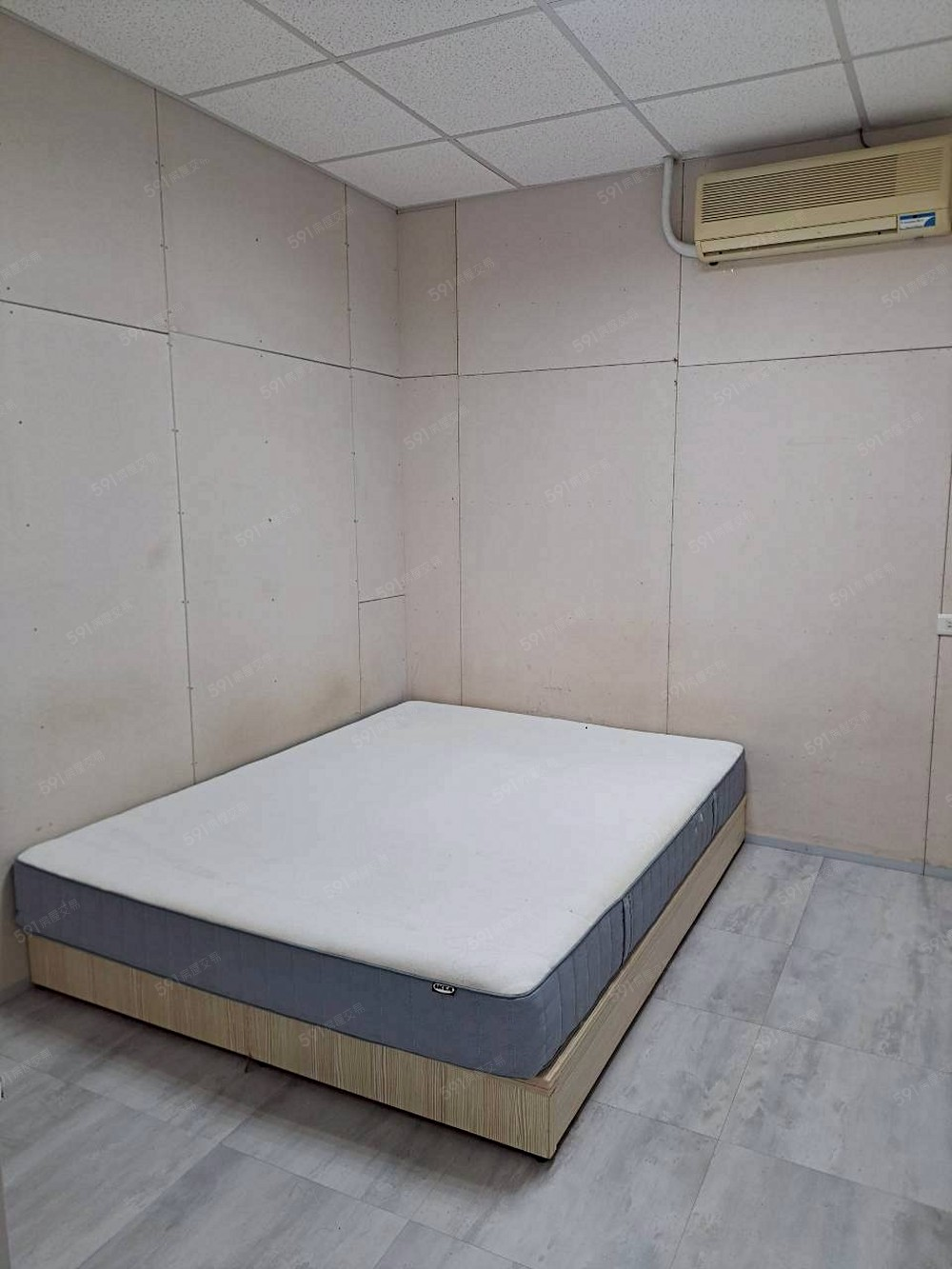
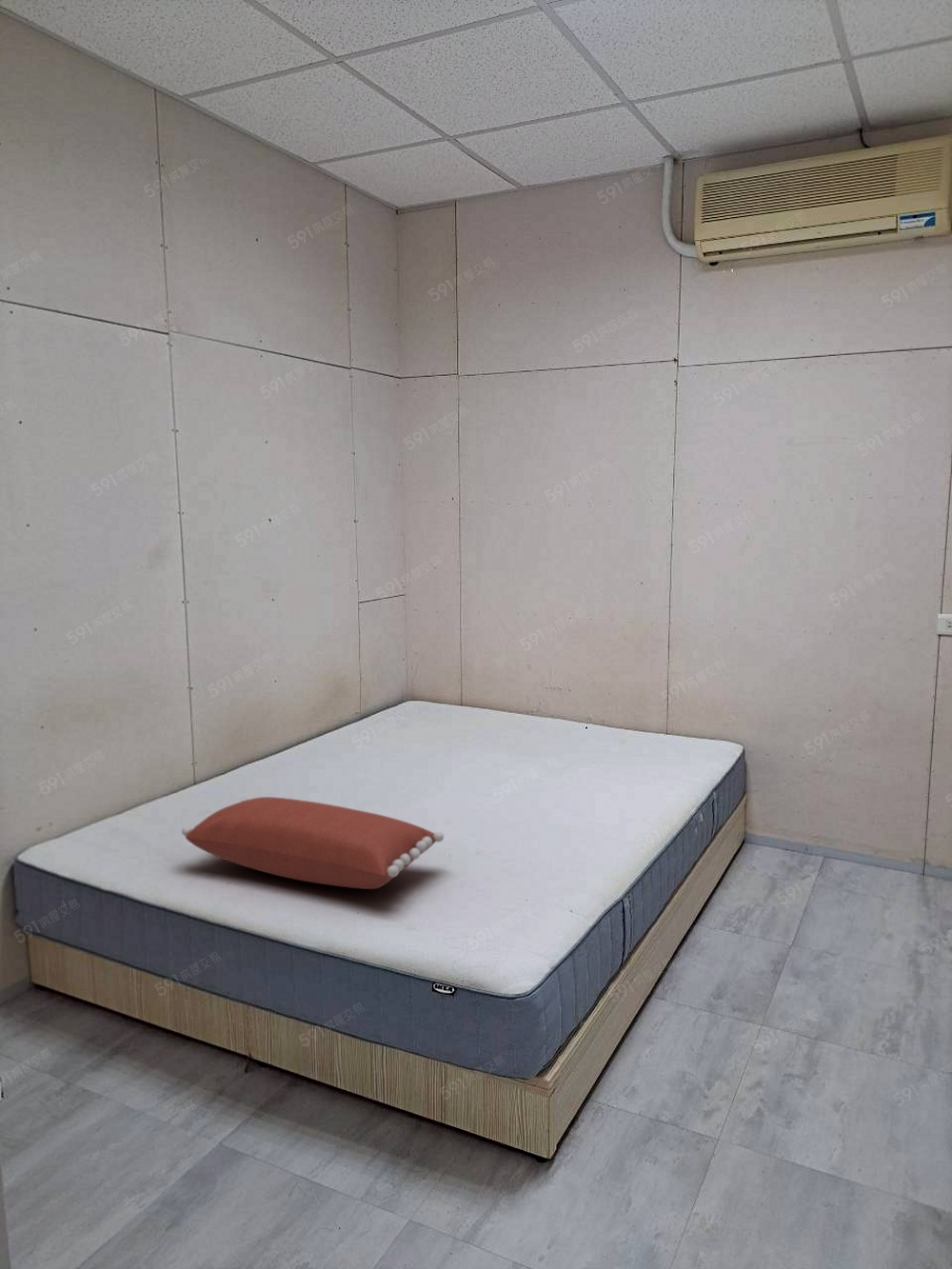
+ pillow [181,796,445,890]
